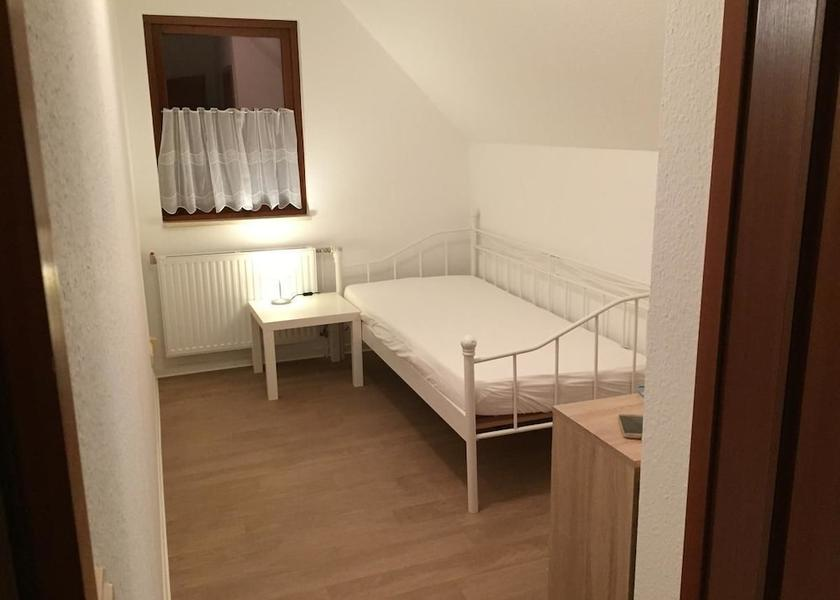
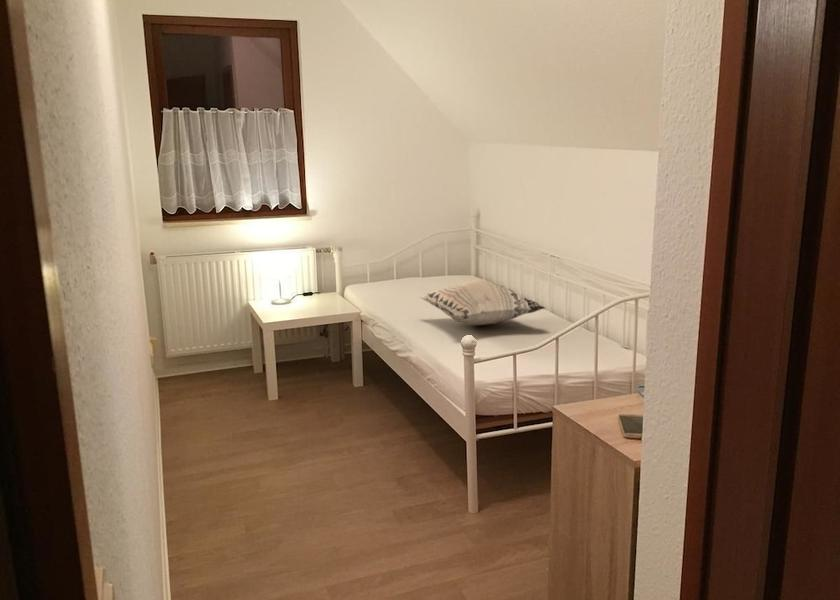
+ decorative pillow [419,278,546,326]
